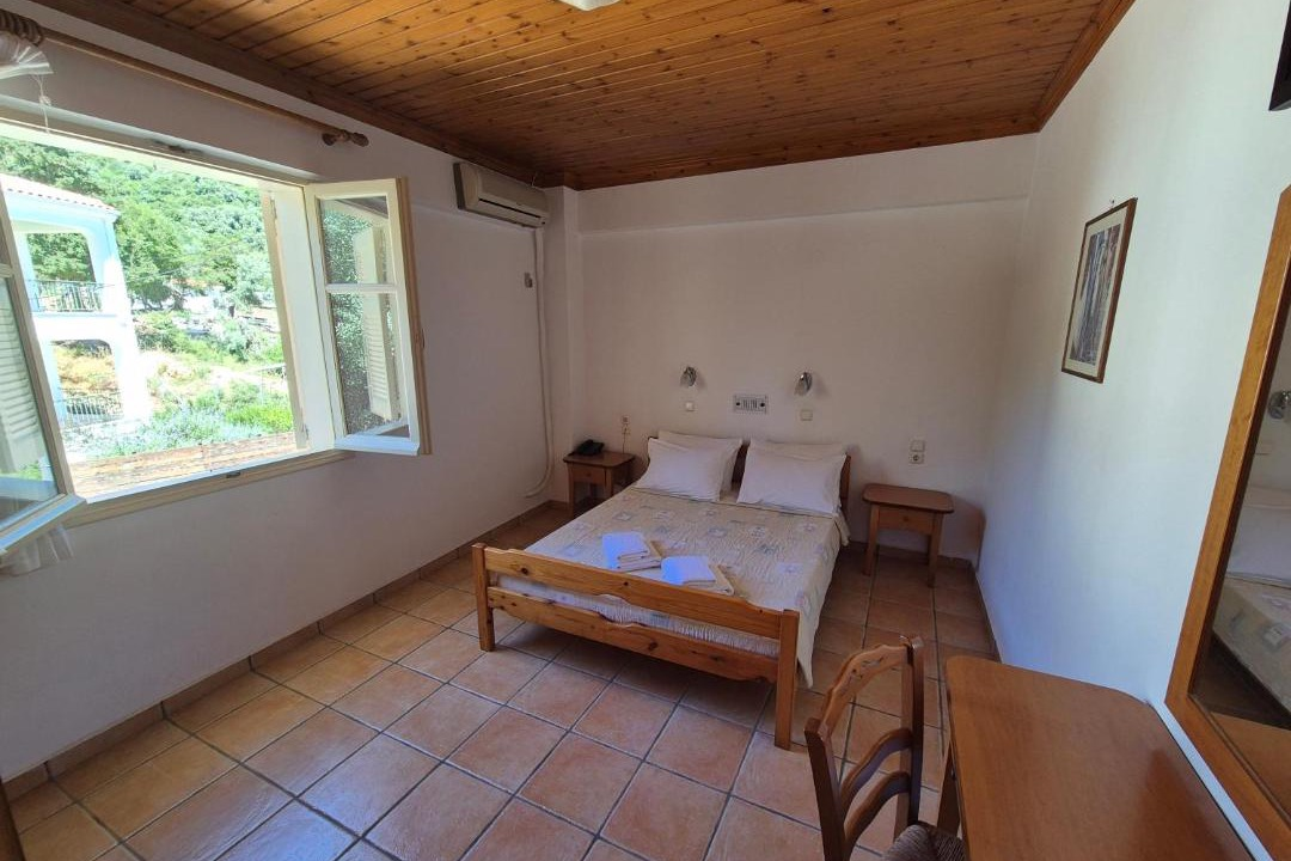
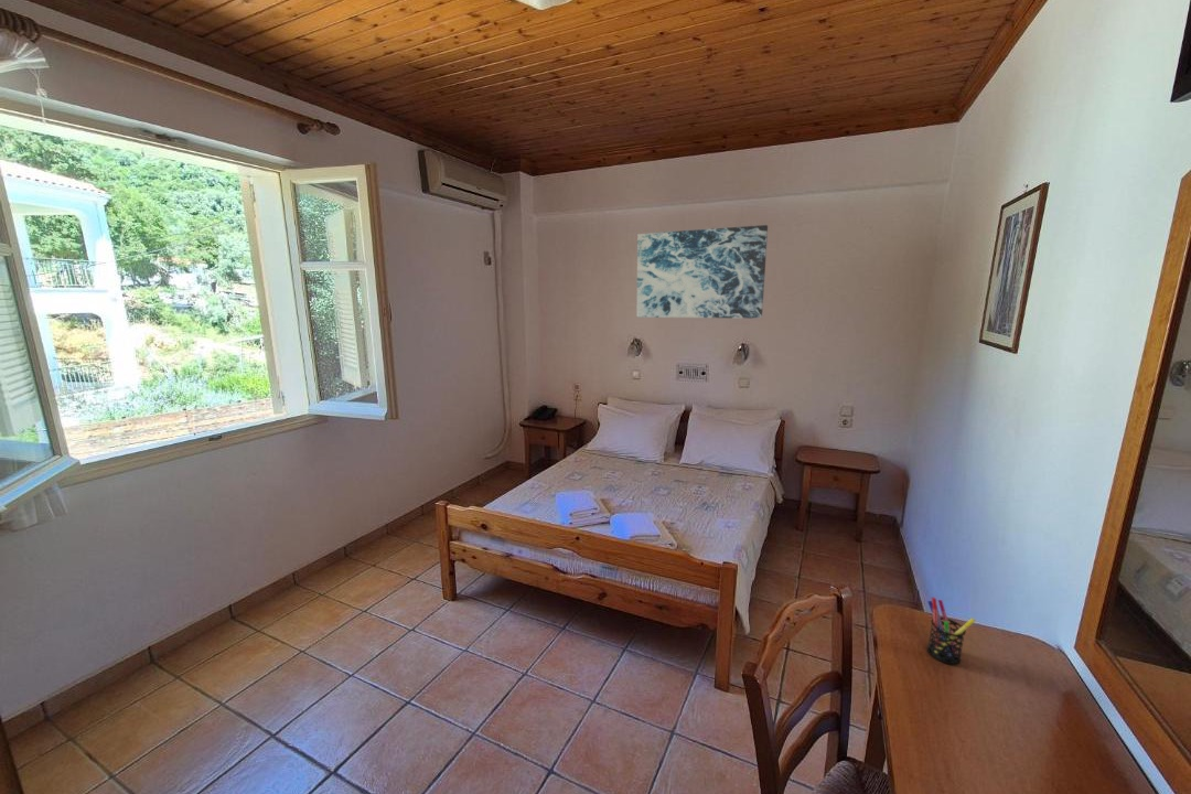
+ pen holder [926,597,976,666]
+ wall art [635,224,769,320]
